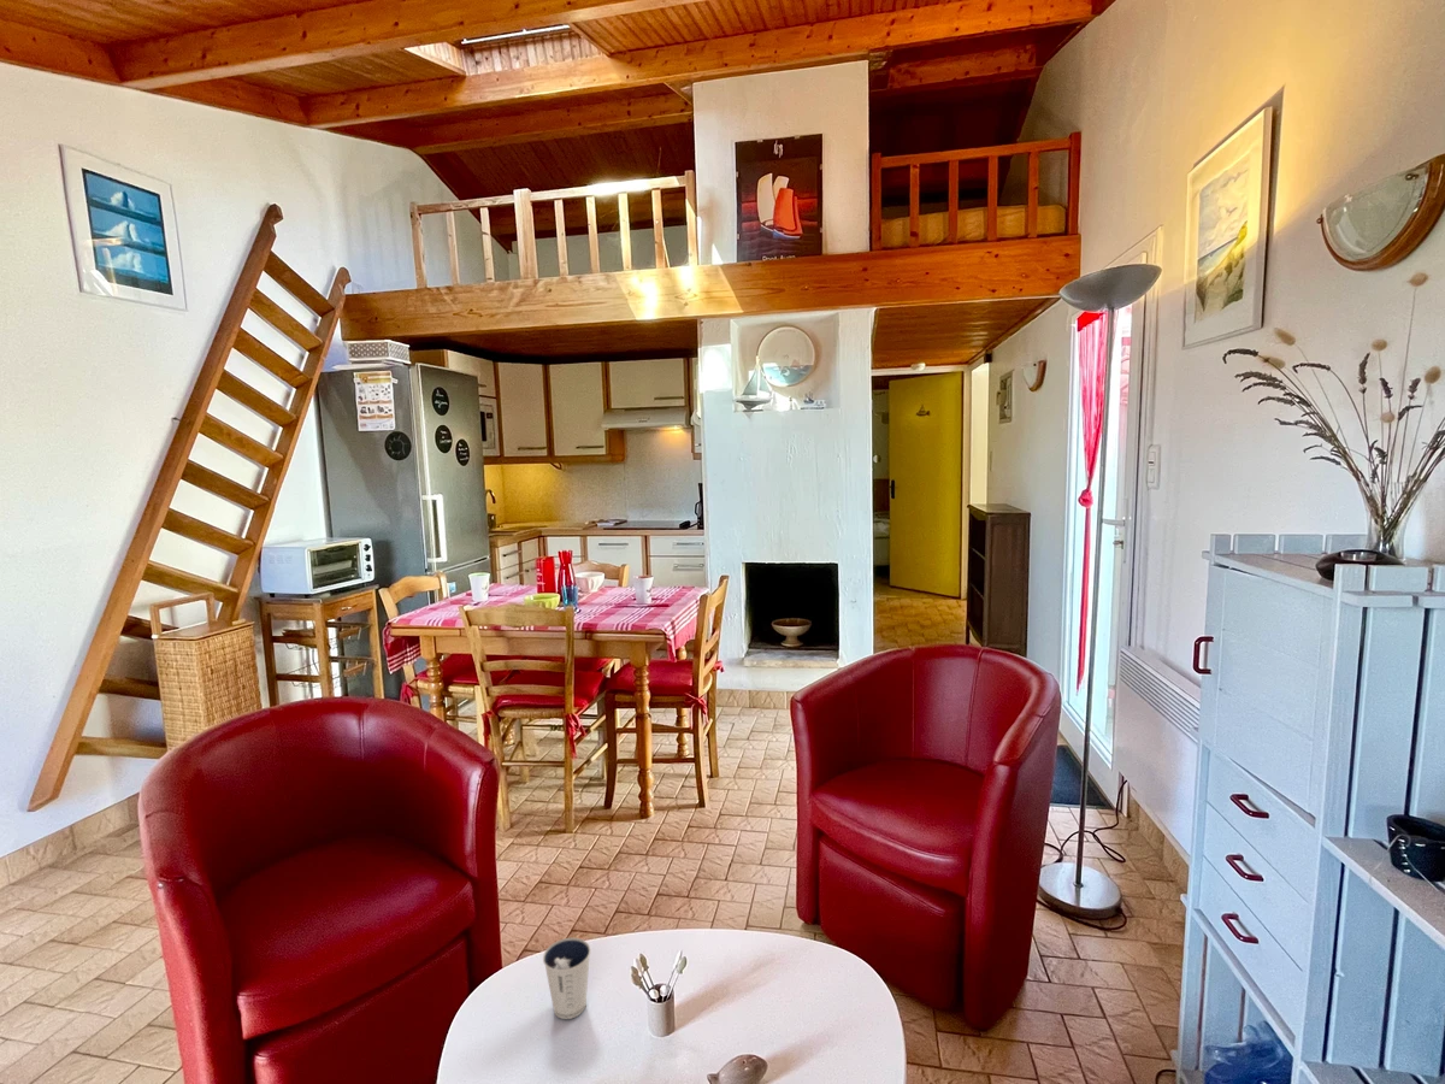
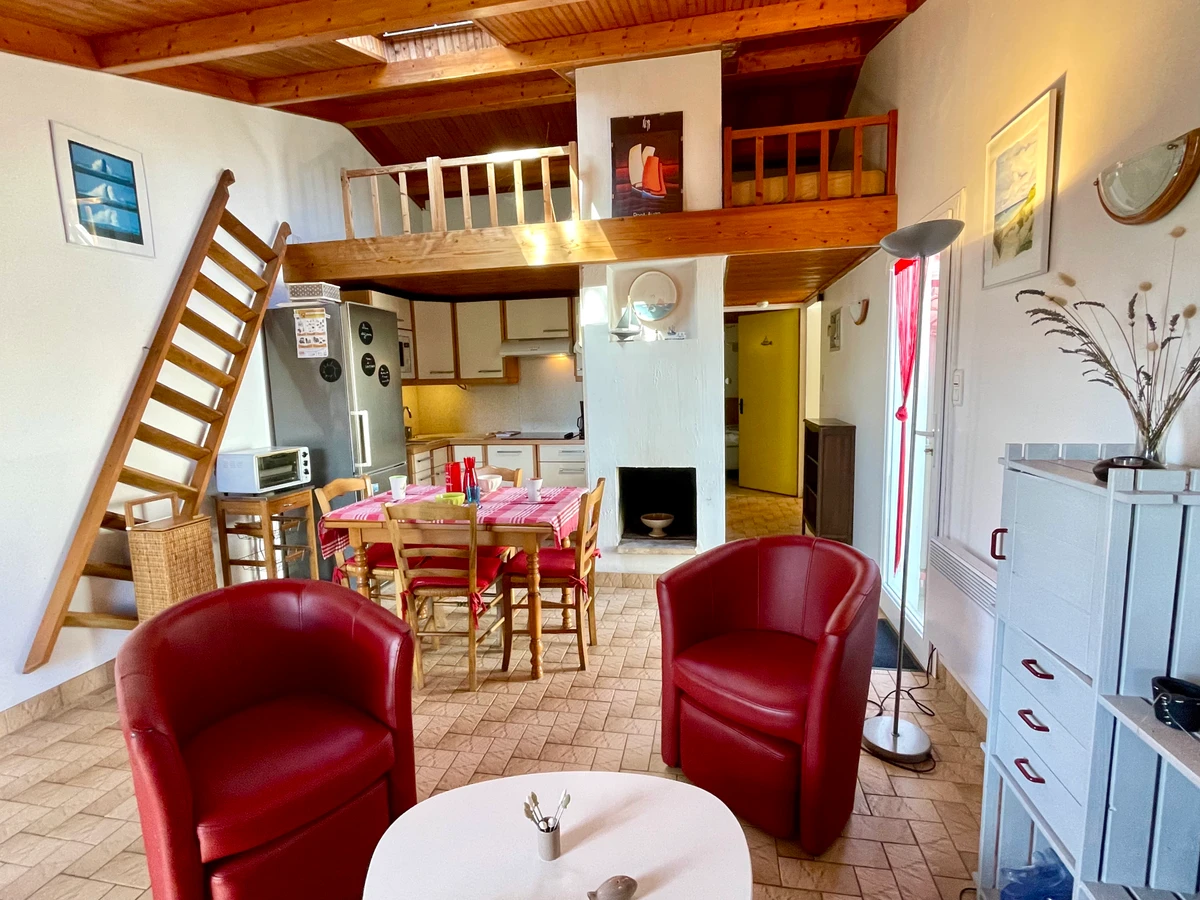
- dixie cup [542,937,592,1020]
